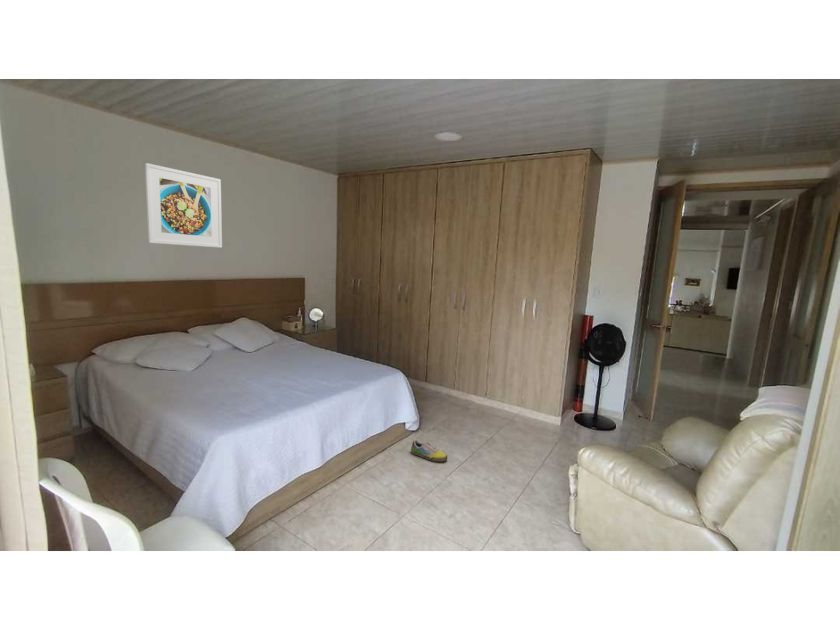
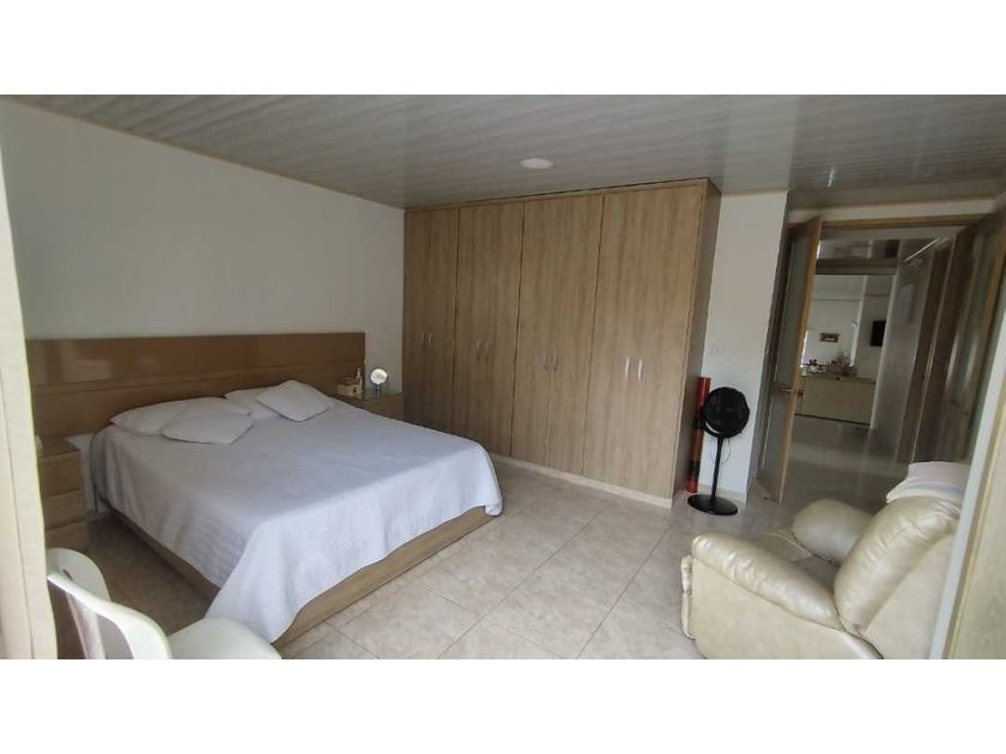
- shoe [410,438,448,462]
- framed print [144,162,223,249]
